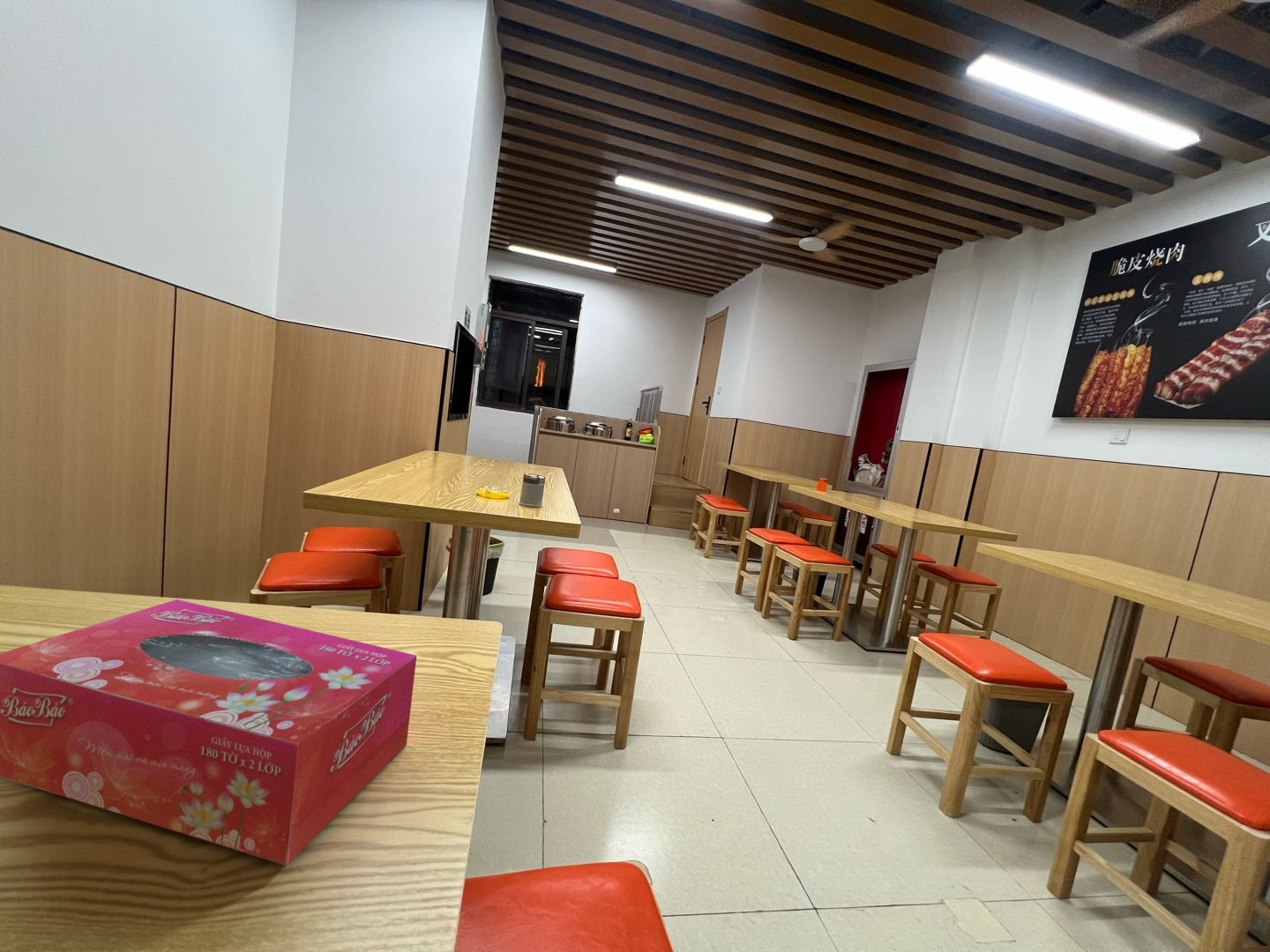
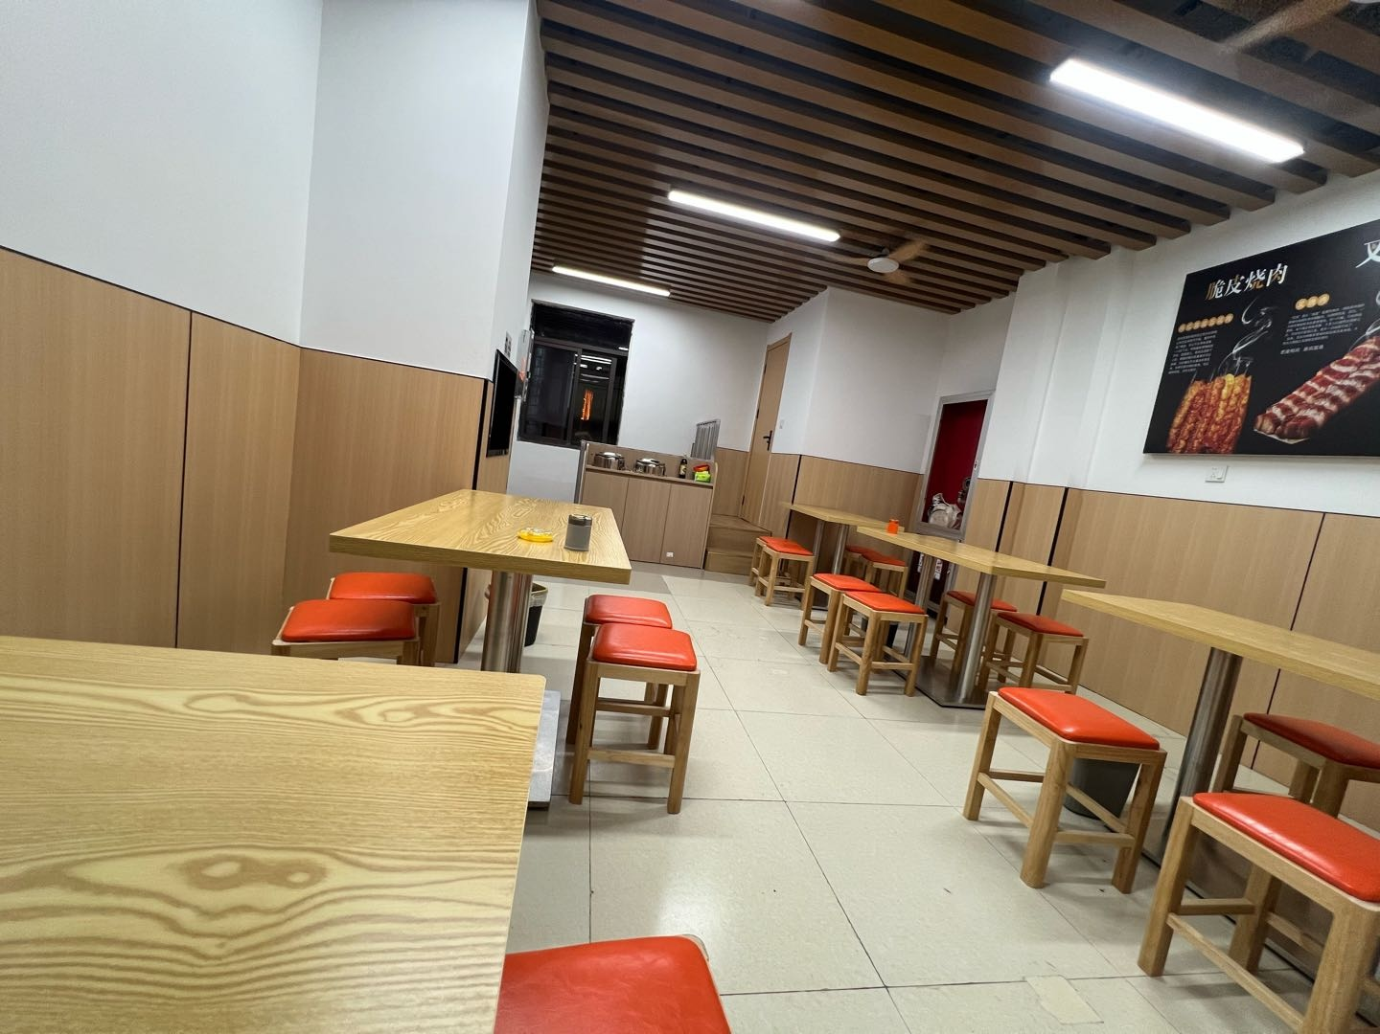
- tissue box [0,599,418,866]
